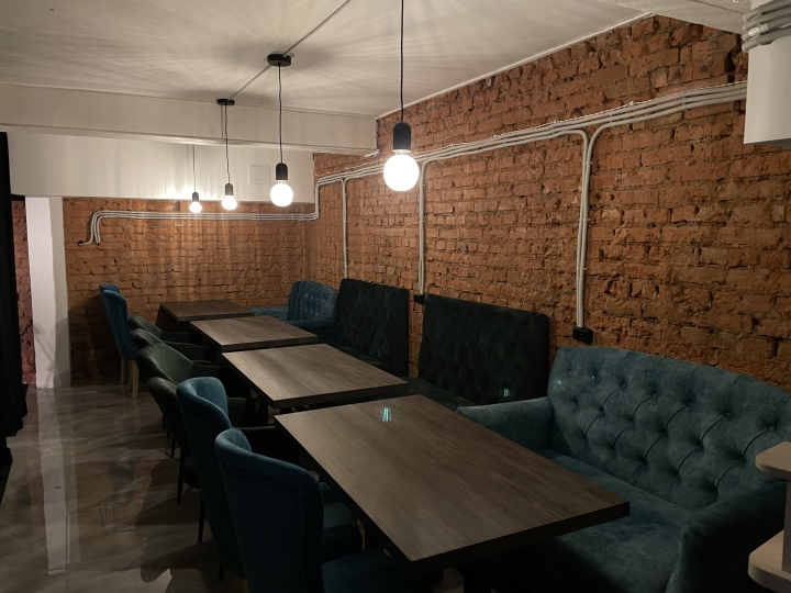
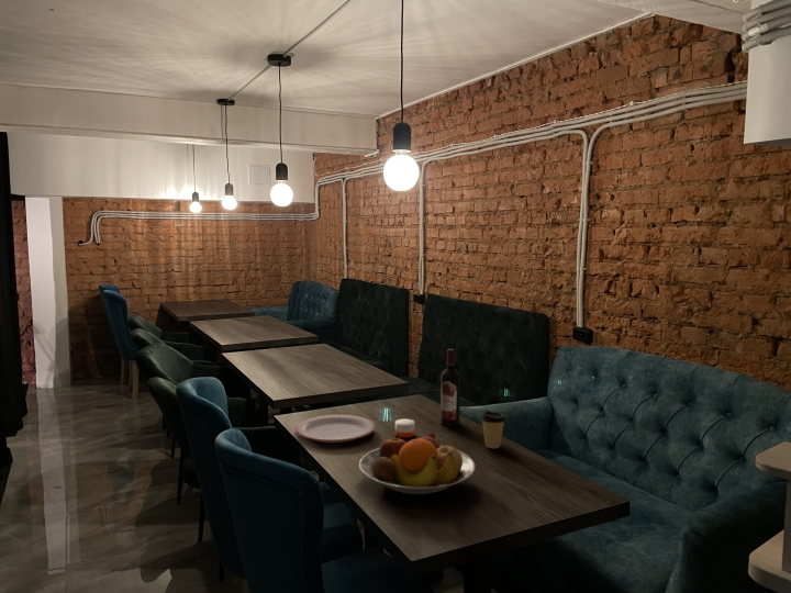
+ coffee cup [480,410,508,449]
+ fruit bowl [358,432,477,495]
+ candle [394,418,415,439]
+ plate [294,414,376,444]
+ wine bottle [439,348,461,427]
